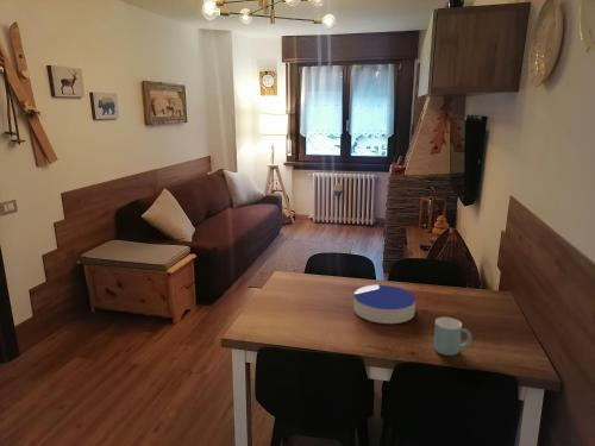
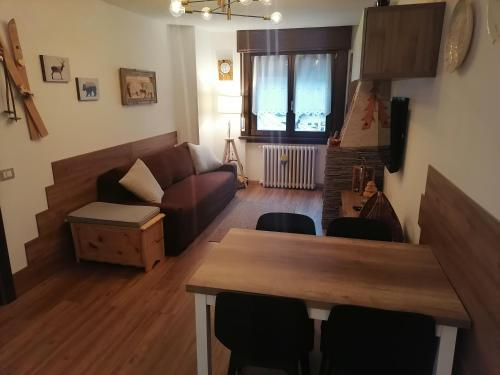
- mug [433,316,472,357]
- coaster [352,284,416,325]
